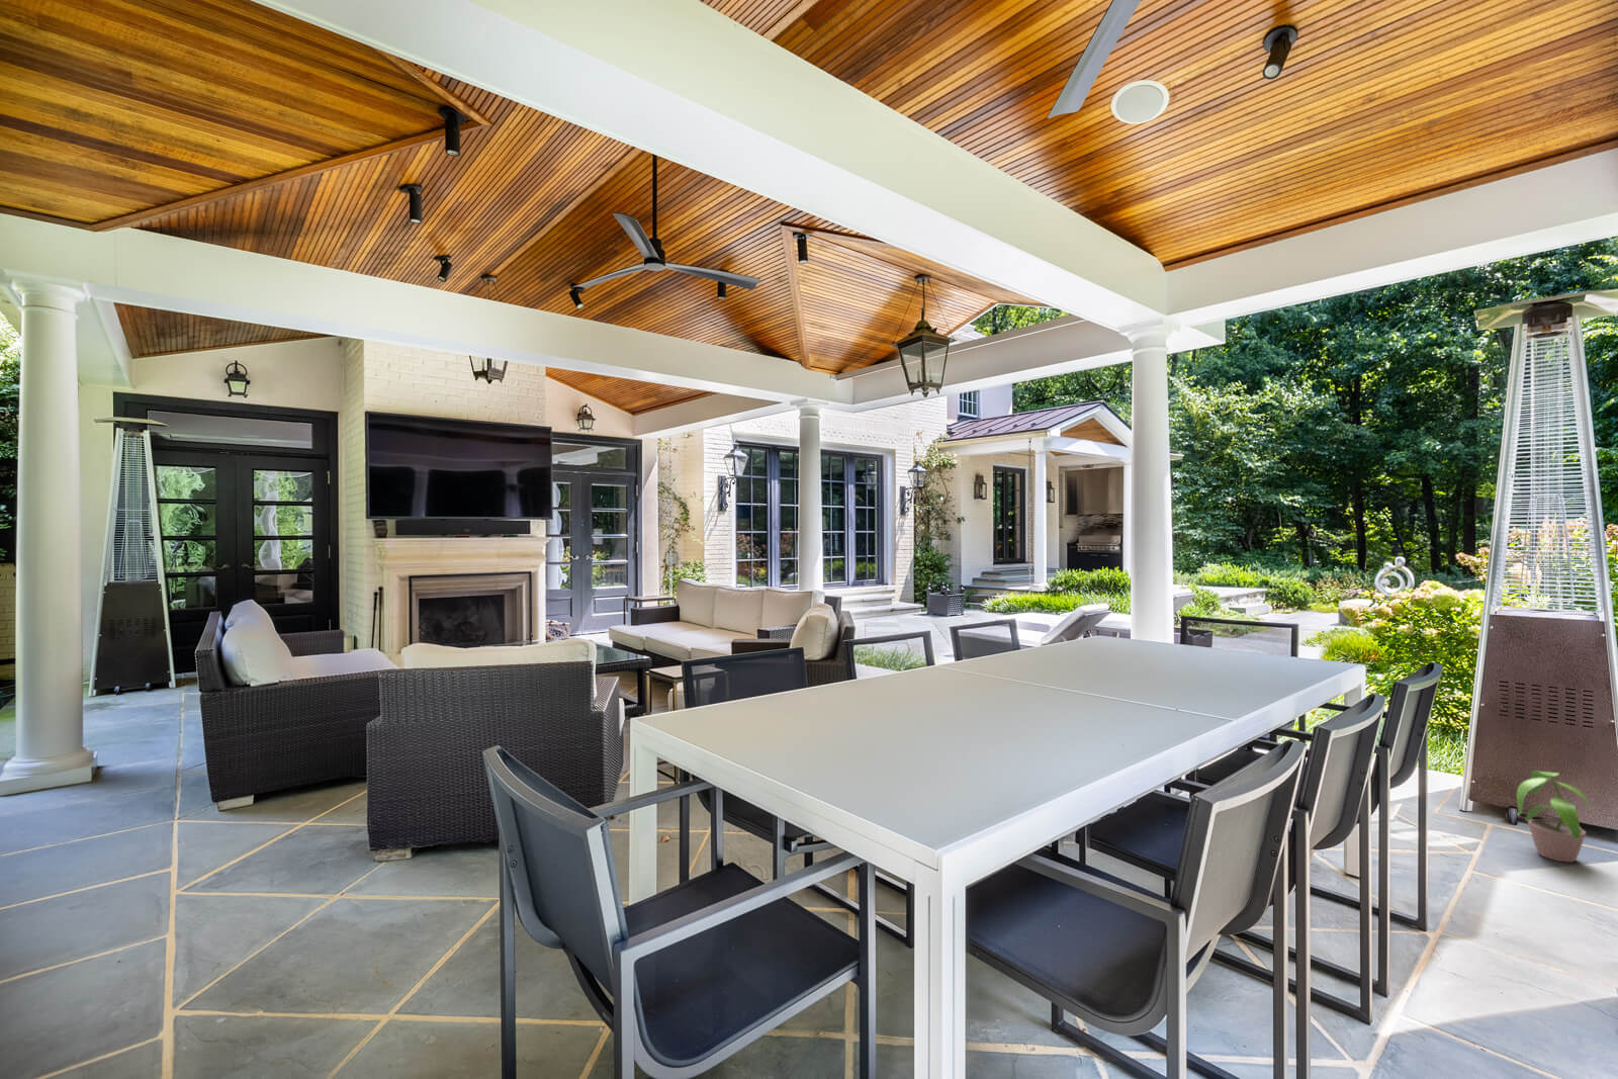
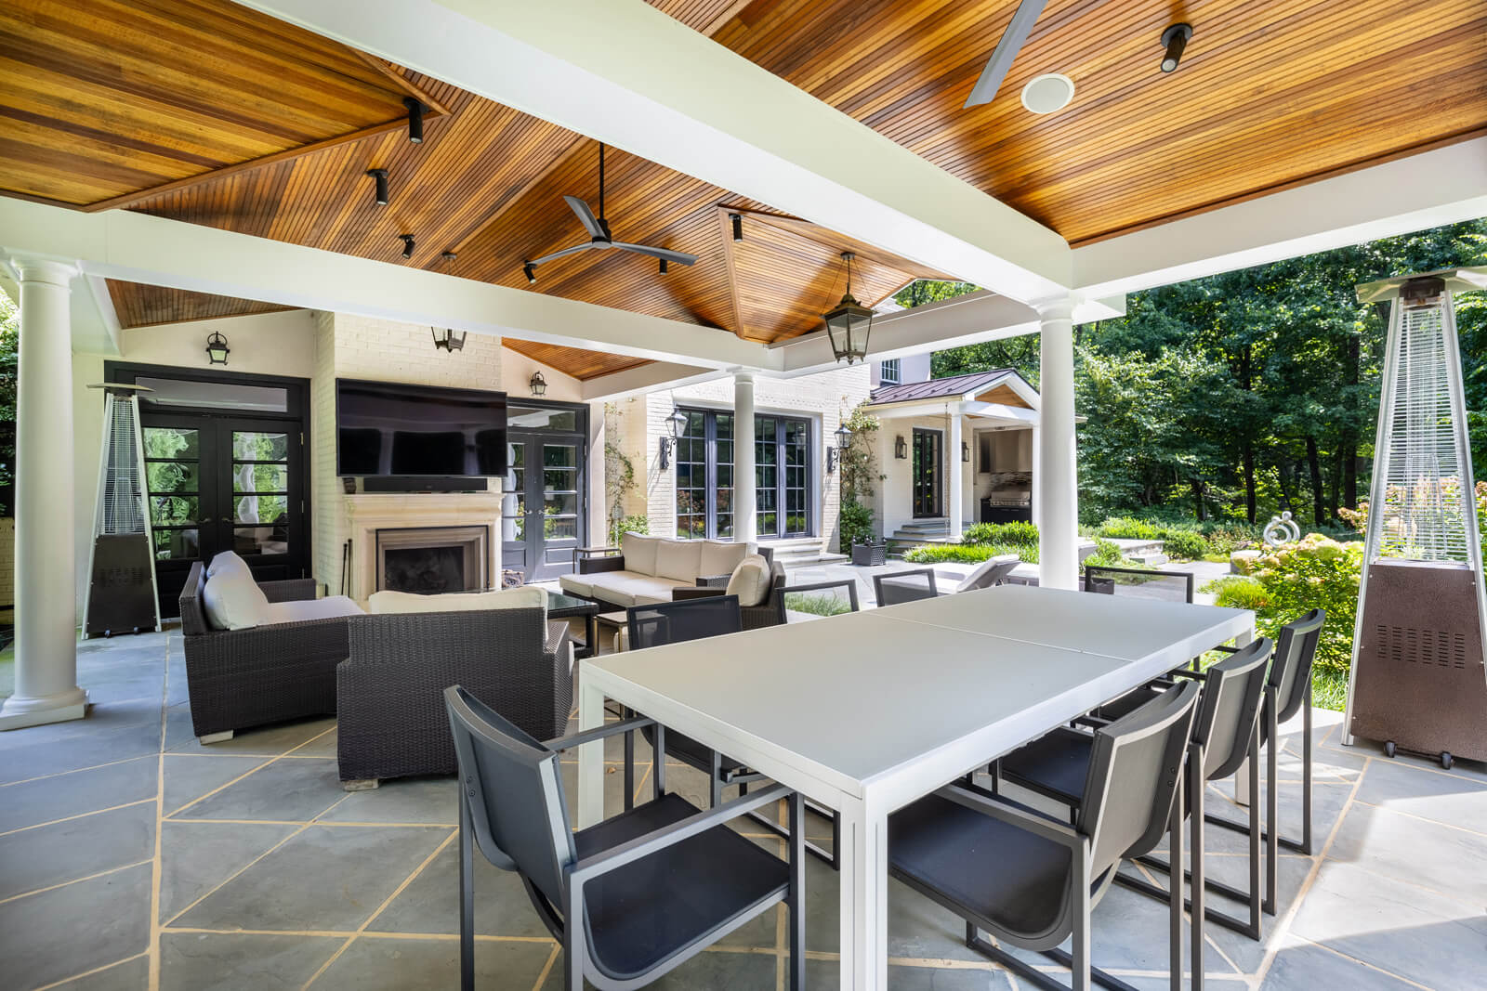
- potted plant [1516,770,1594,863]
